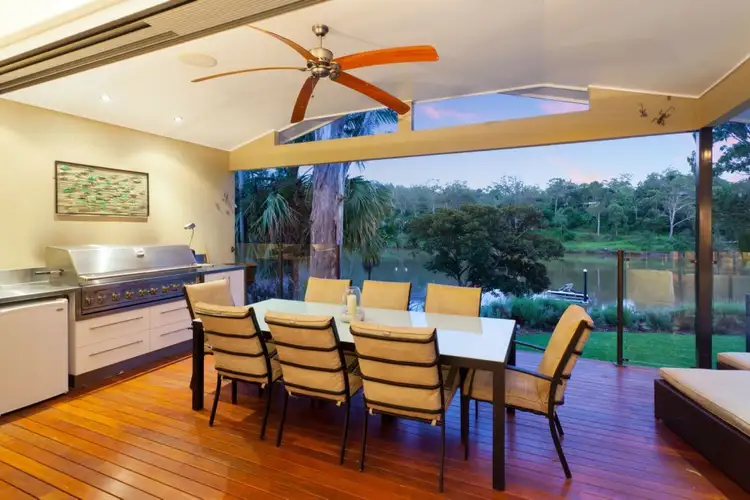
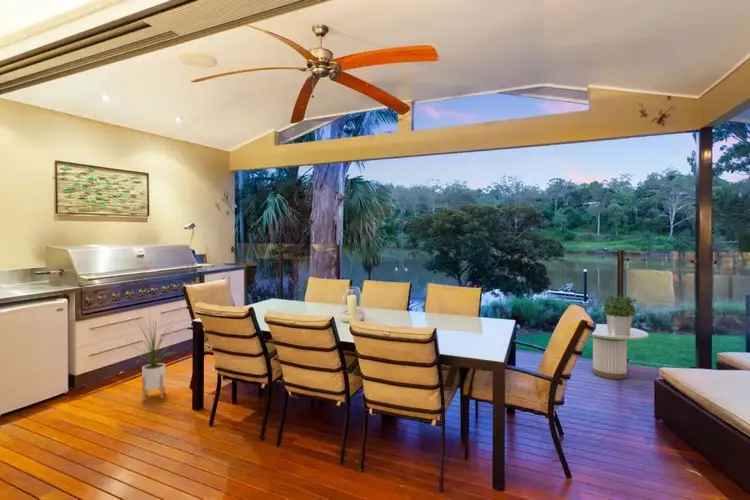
+ house plant [127,316,177,402]
+ potted plant [599,293,641,335]
+ side table [590,323,650,380]
